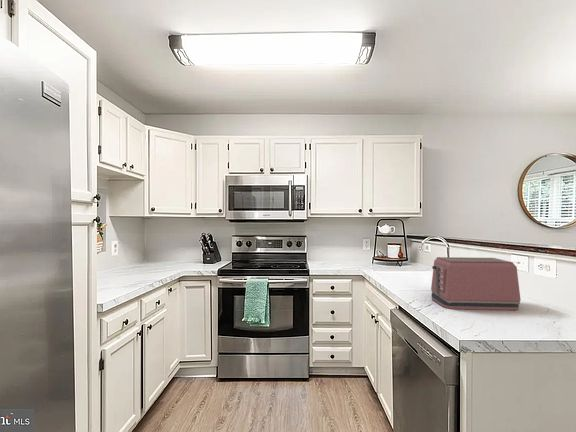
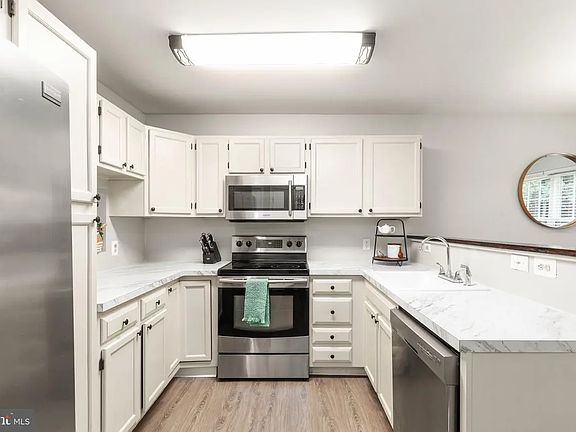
- toaster [430,256,522,311]
